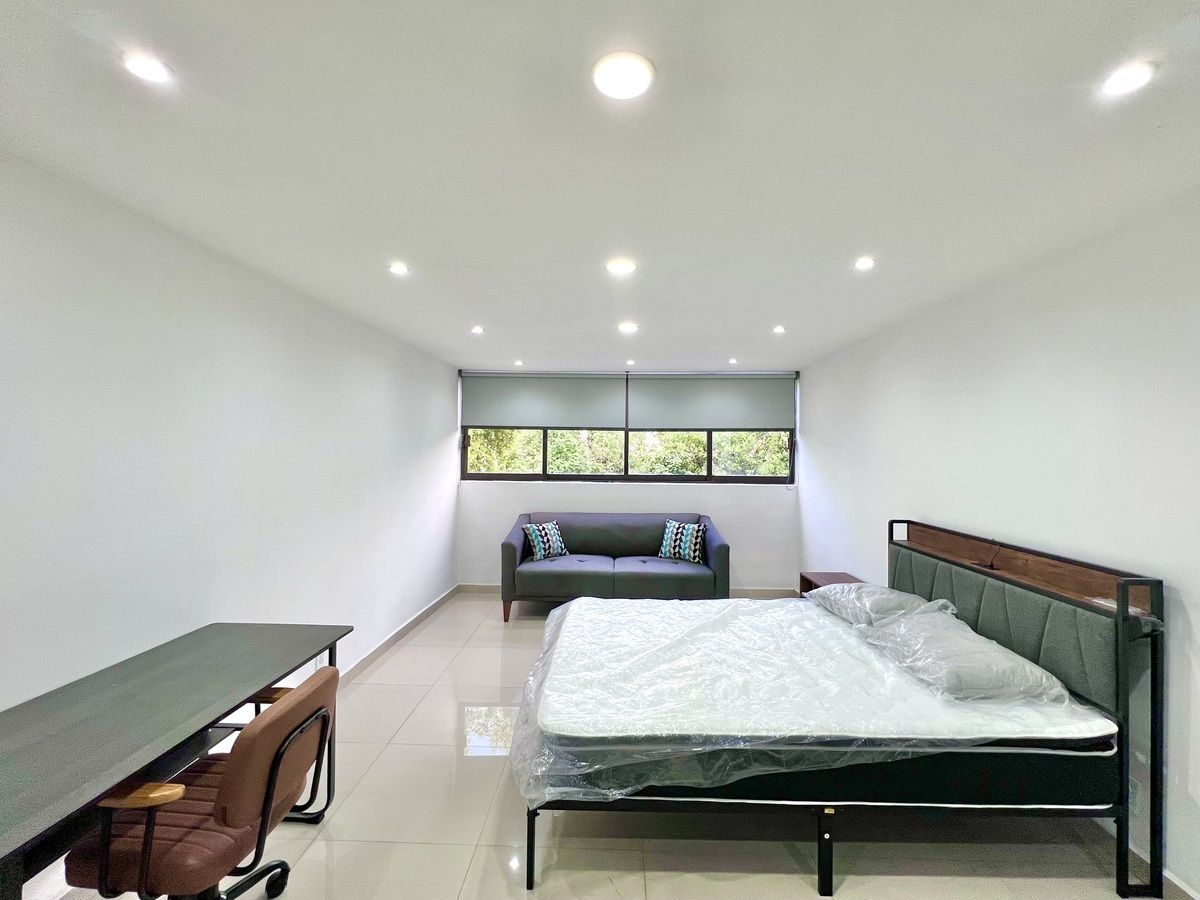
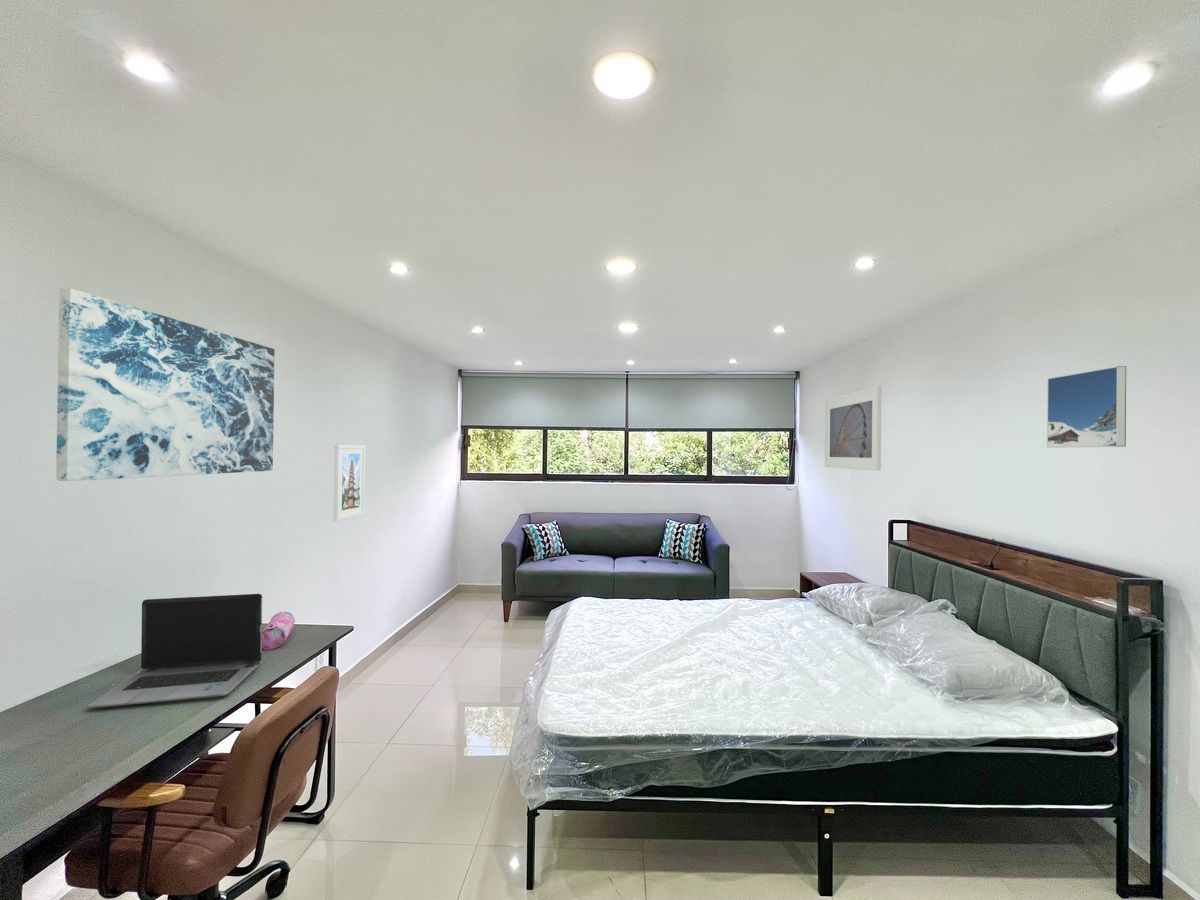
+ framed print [1046,365,1127,449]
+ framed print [824,385,882,472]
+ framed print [333,444,367,522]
+ wall art [55,287,276,482]
+ pencil case [262,611,296,651]
+ laptop computer [86,593,263,709]
